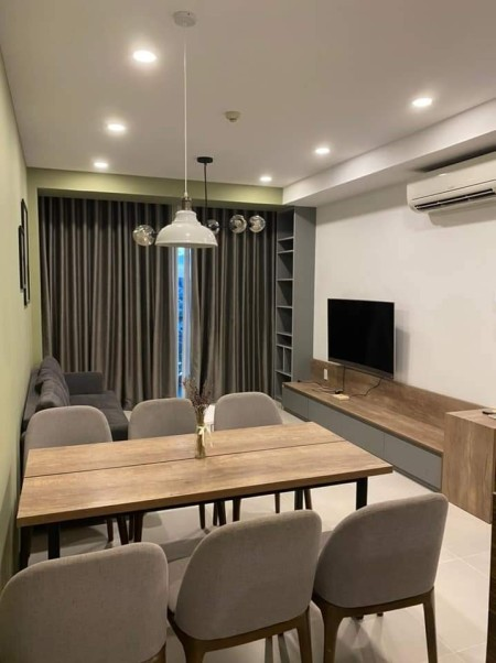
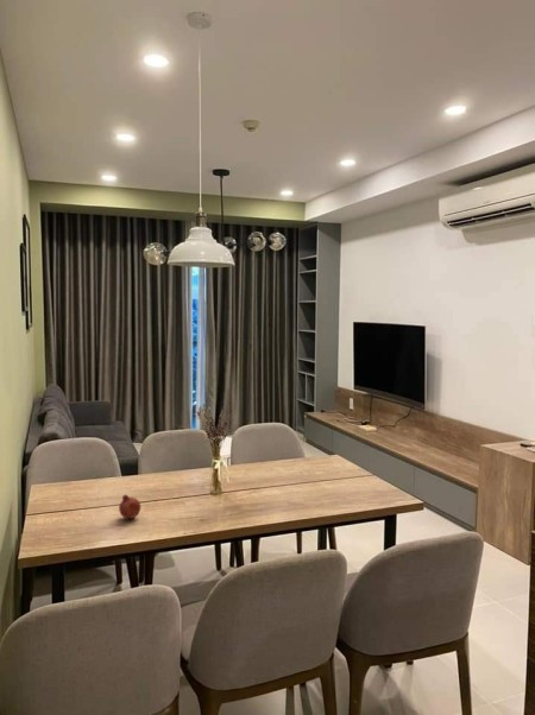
+ fruit [118,493,141,519]
